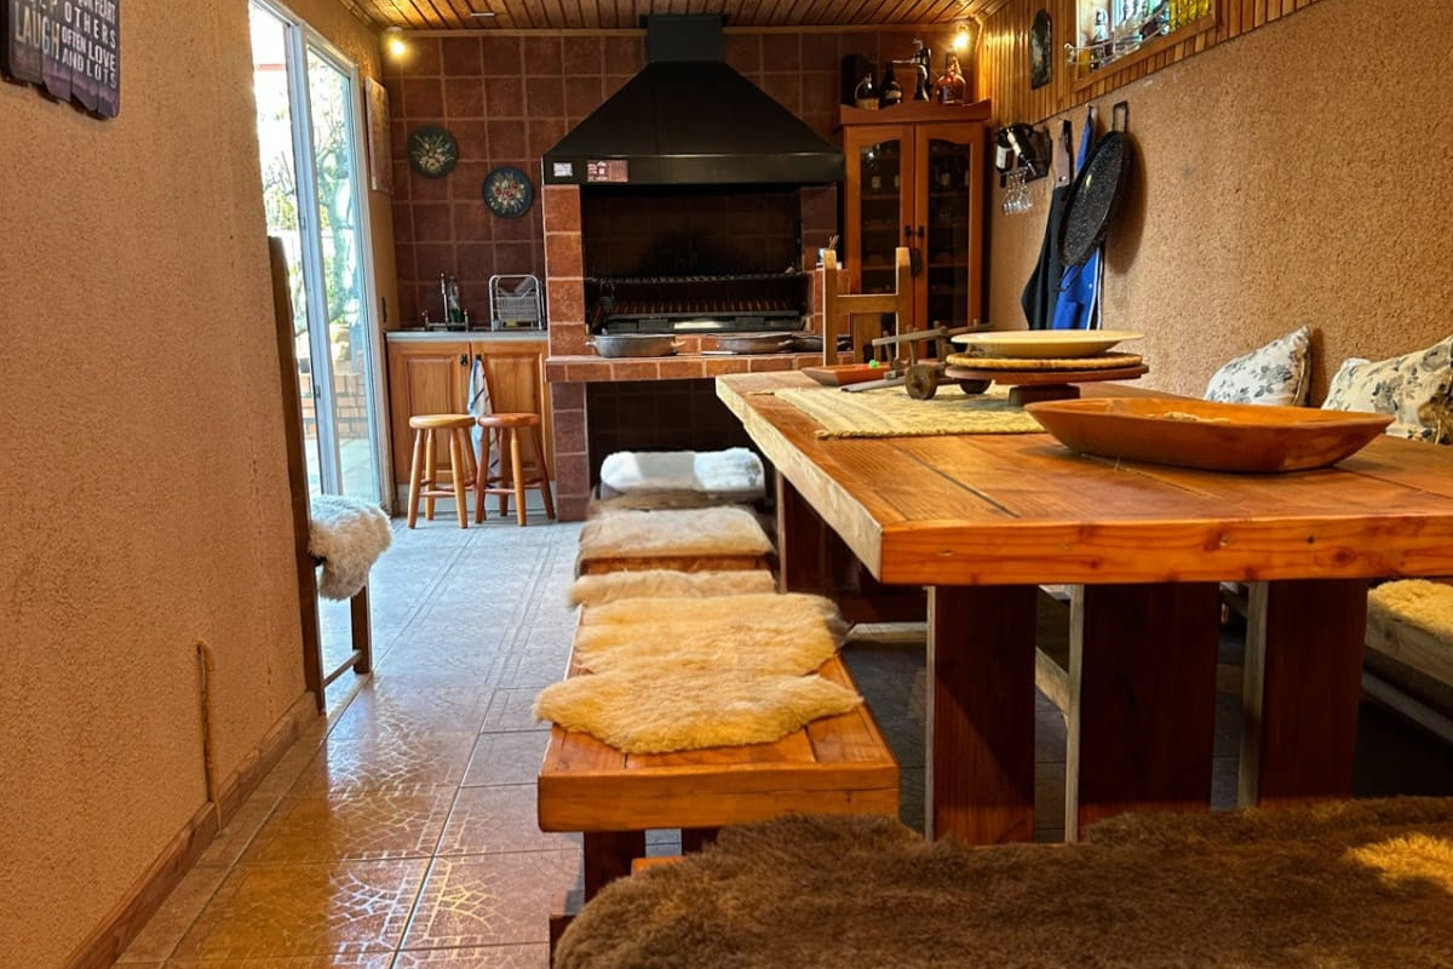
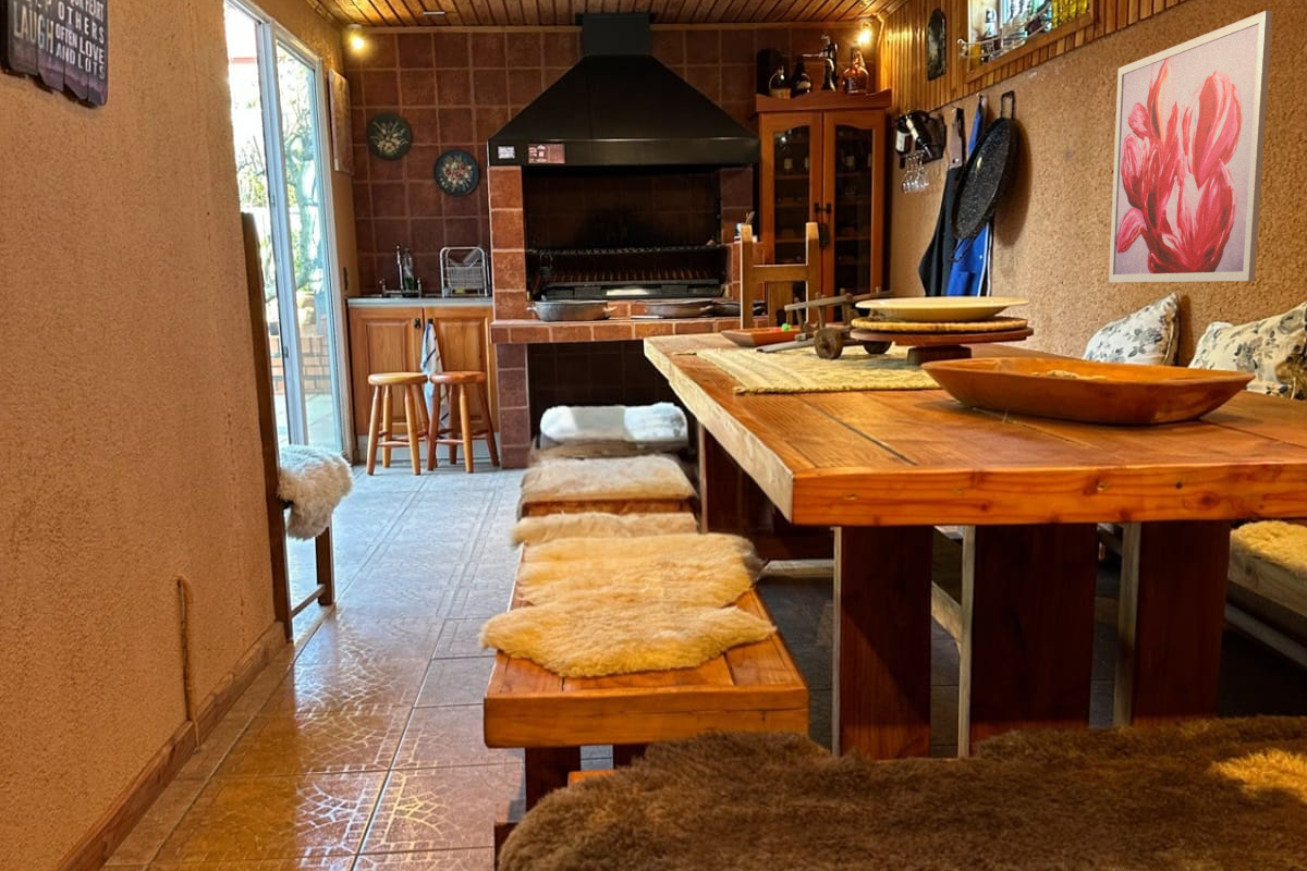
+ wall art [1108,10,1273,283]
